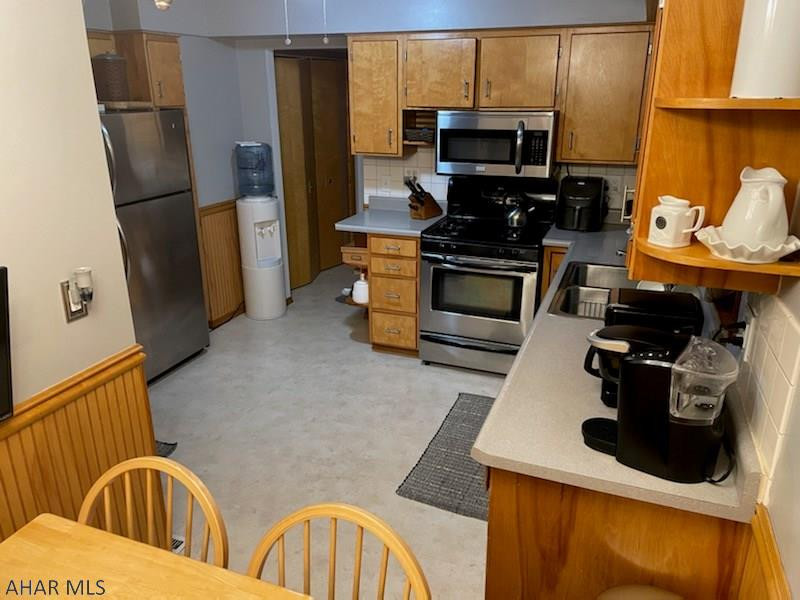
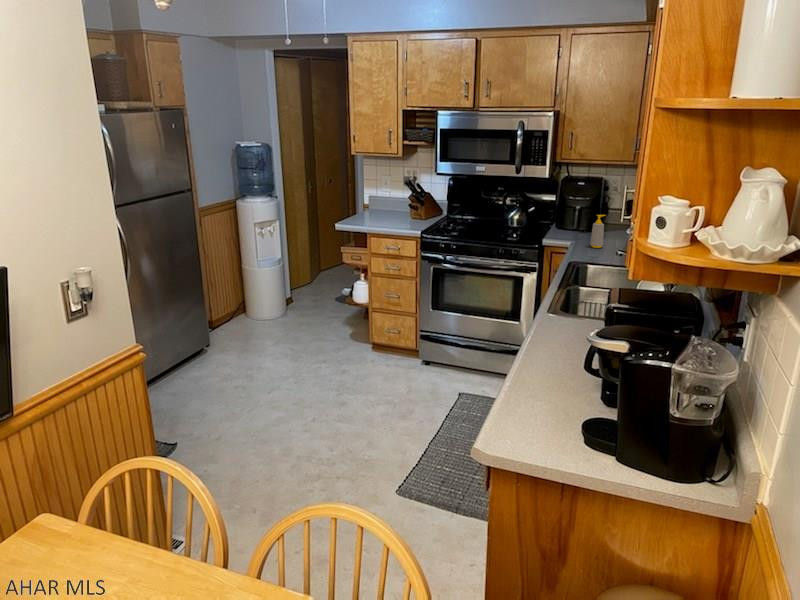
+ soap bottle [589,214,607,249]
